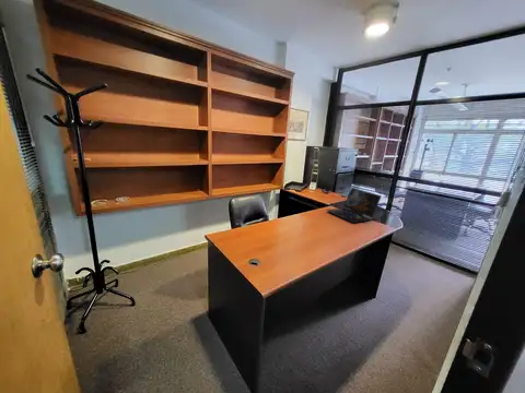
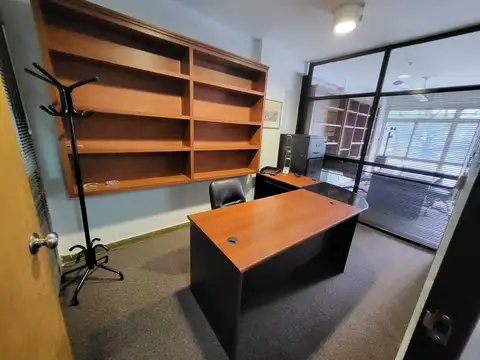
- laptop [325,187,383,224]
